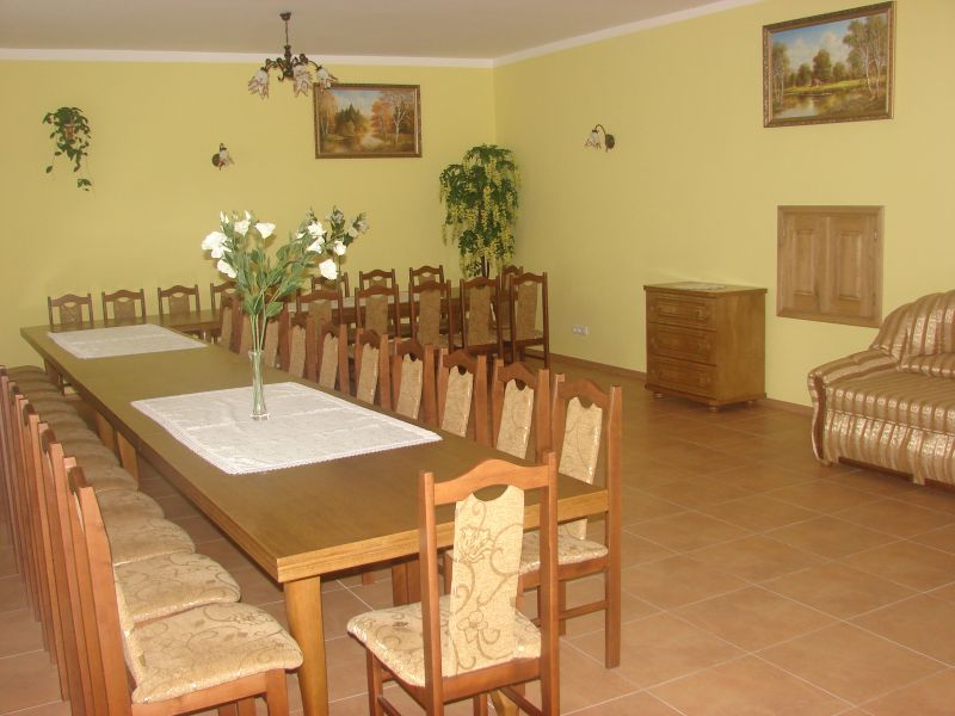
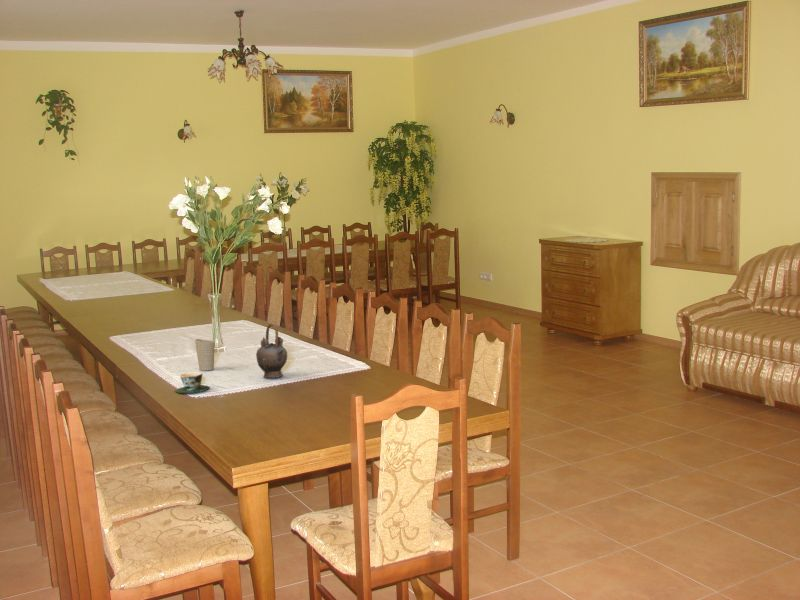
+ teacup [174,371,211,394]
+ cup [194,338,216,372]
+ teapot [255,323,288,379]
